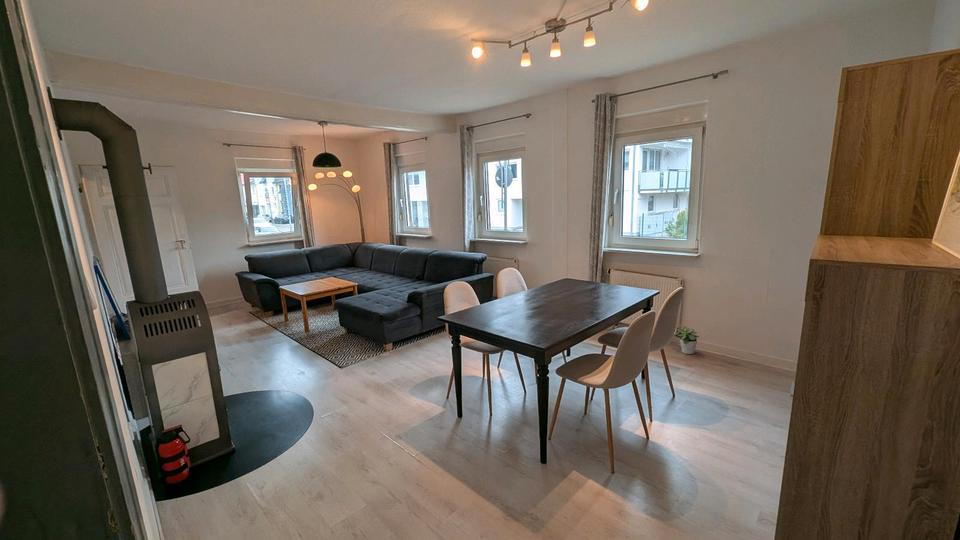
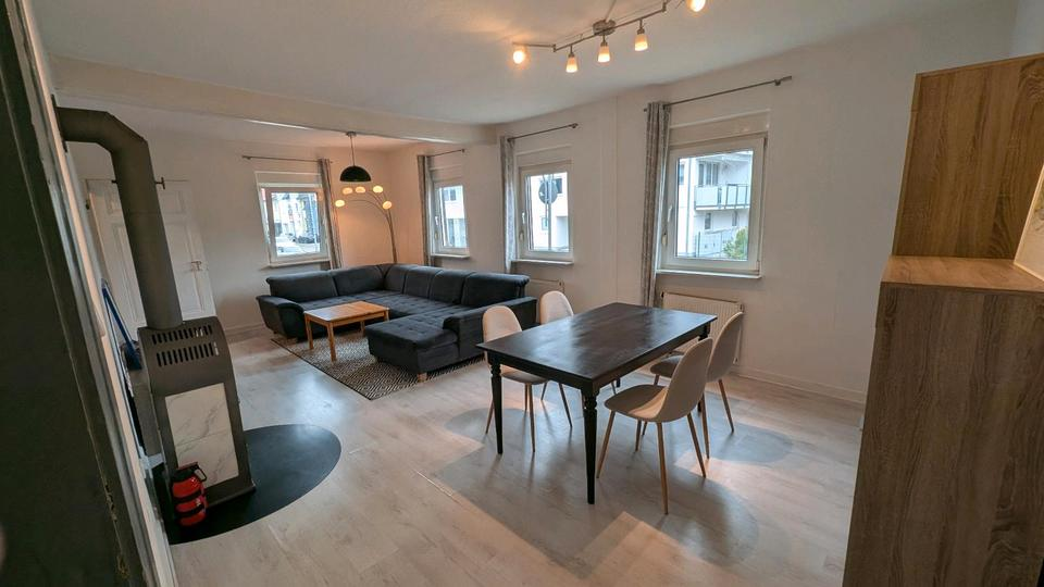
- potted plant [674,324,700,355]
